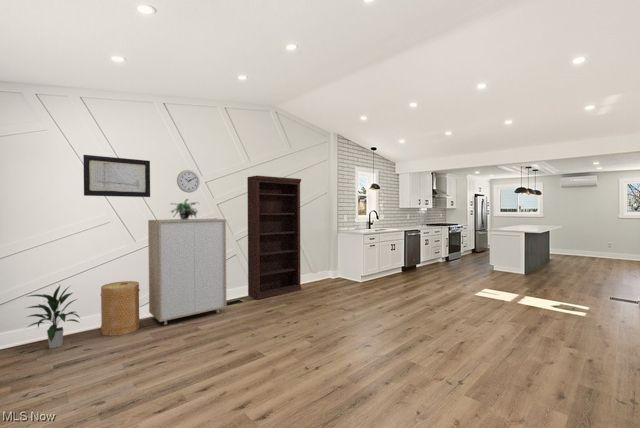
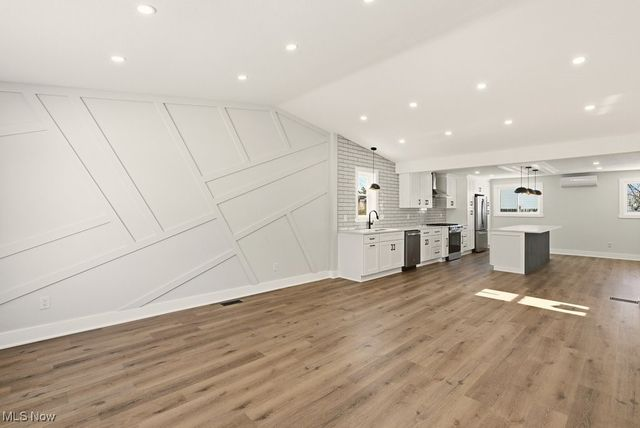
- indoor plant [22,283,81,350]
- potted plant [169,198,199,220]
- basket [99,280,141,337]
- wall art [82,154,151,198]
- bookshelf [246,175,303,300]
- wall clock [176,169,201,194]
- storage cabinet [147,218,227,326]
